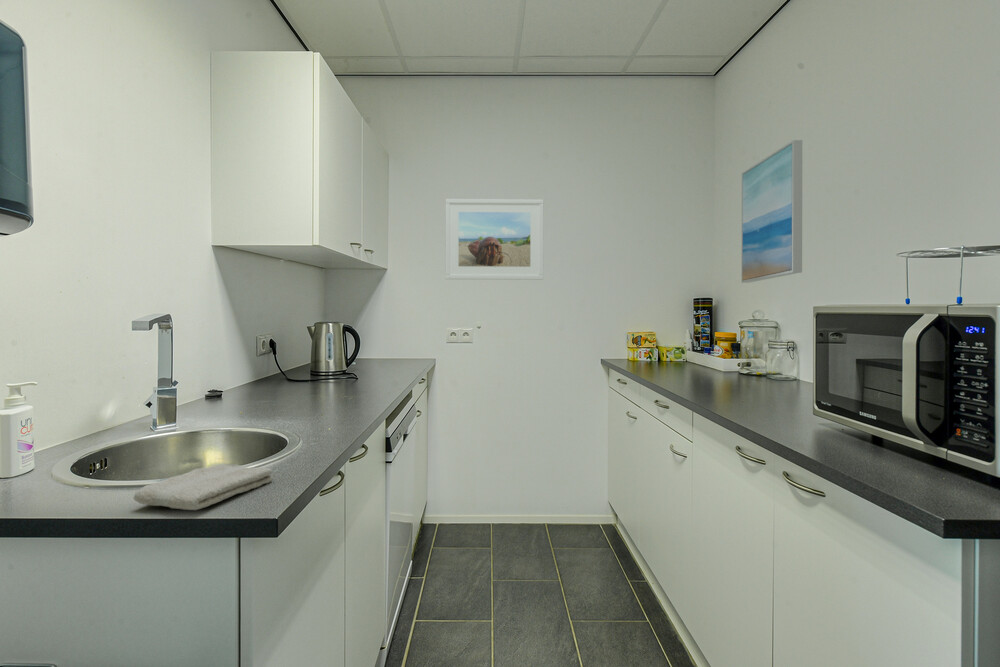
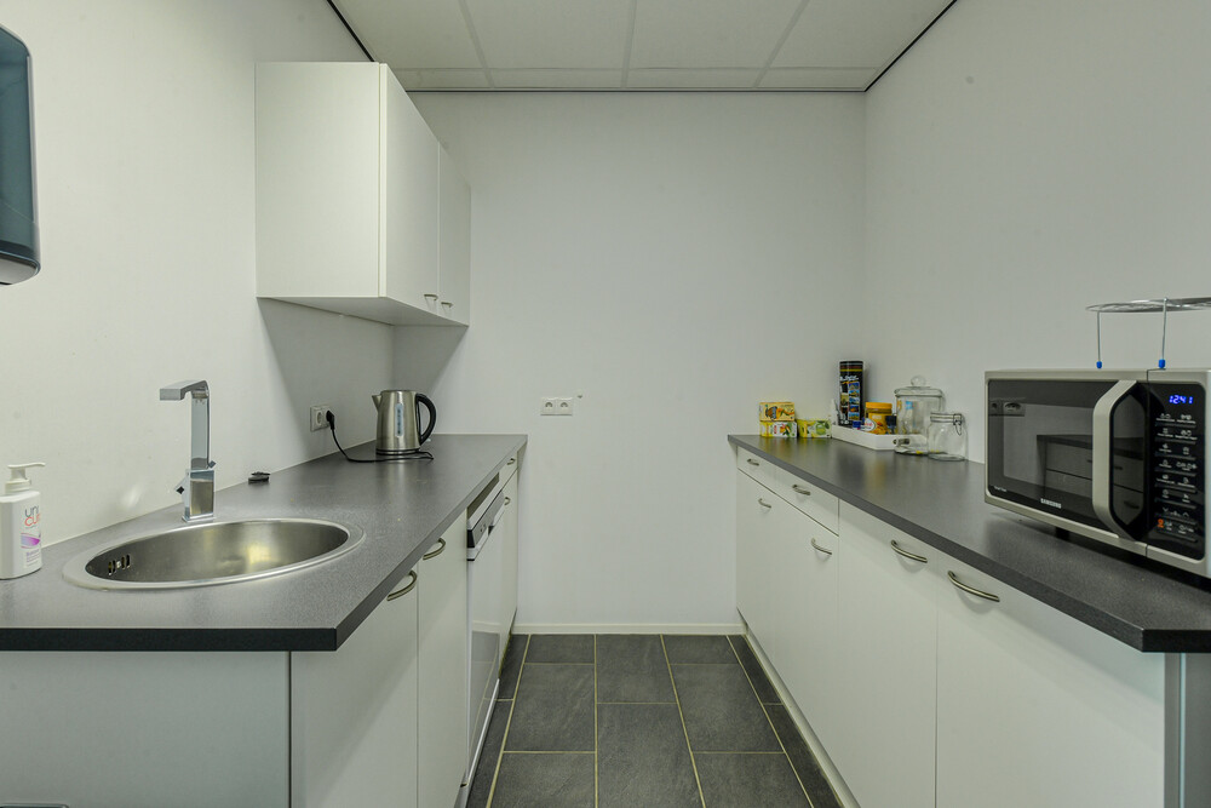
- wall art [740,139,803,284]
- washcloth [133,463,274,511]
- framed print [444,198,544,281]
